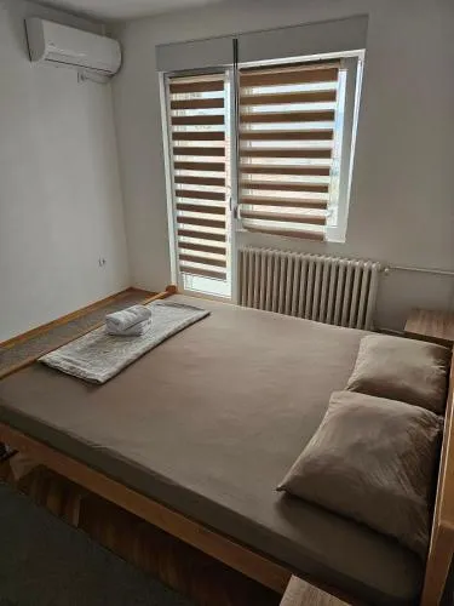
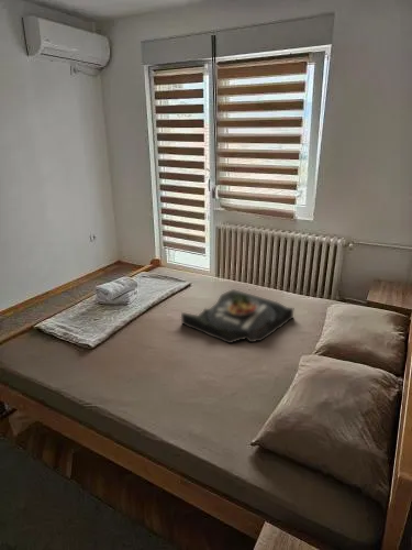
+ serving tray [180,288,294,344]
